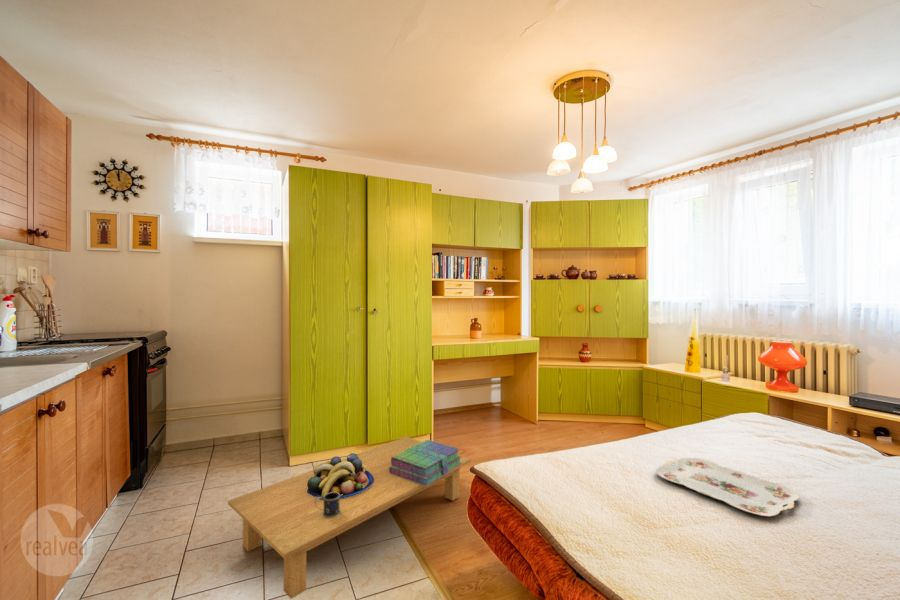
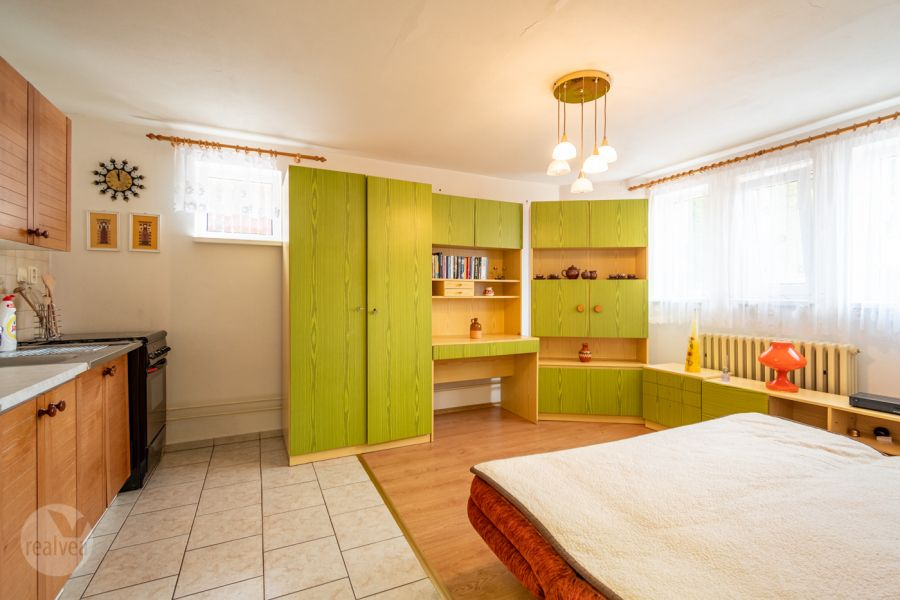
- stack of books [389,439,461,487]
- fruit bowl [306,452,374,499]
- coffee table [227,435,472,600]
- serving tray [655,457,800,518]
- mug [315,492,340,518]
